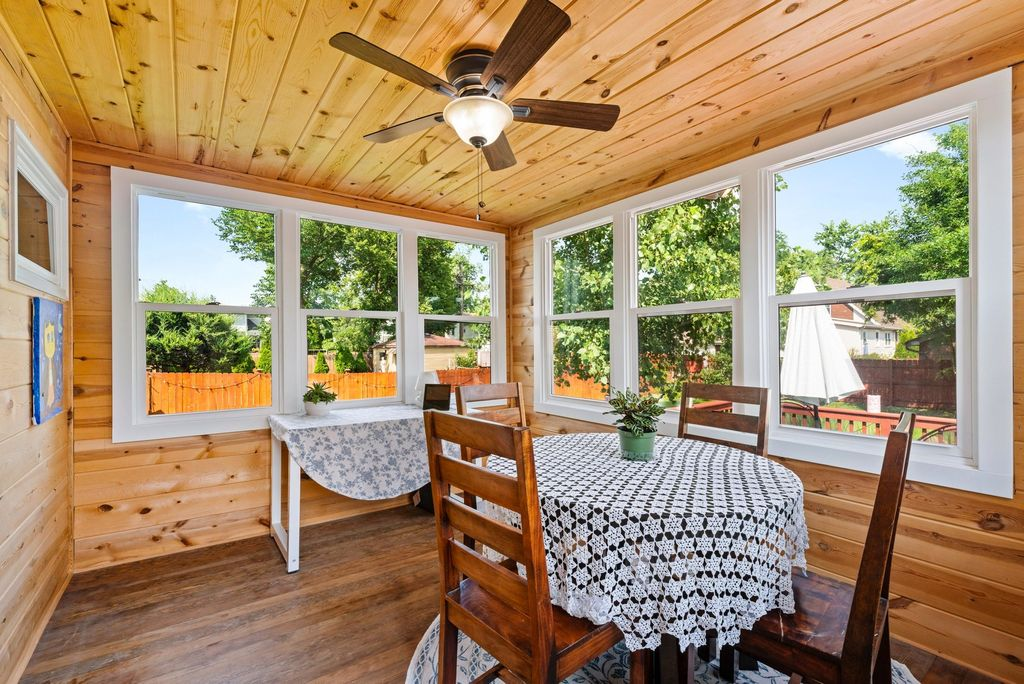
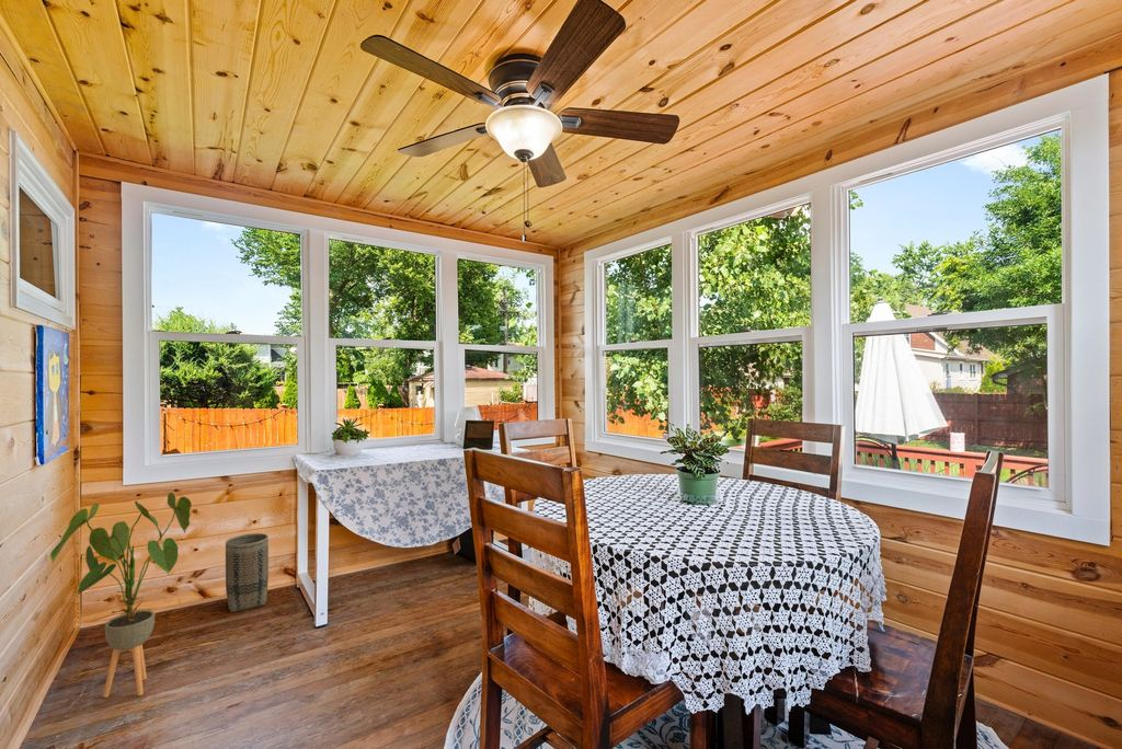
+ basket [225,532,270,613]
+ house plant [49,492,193,699]
